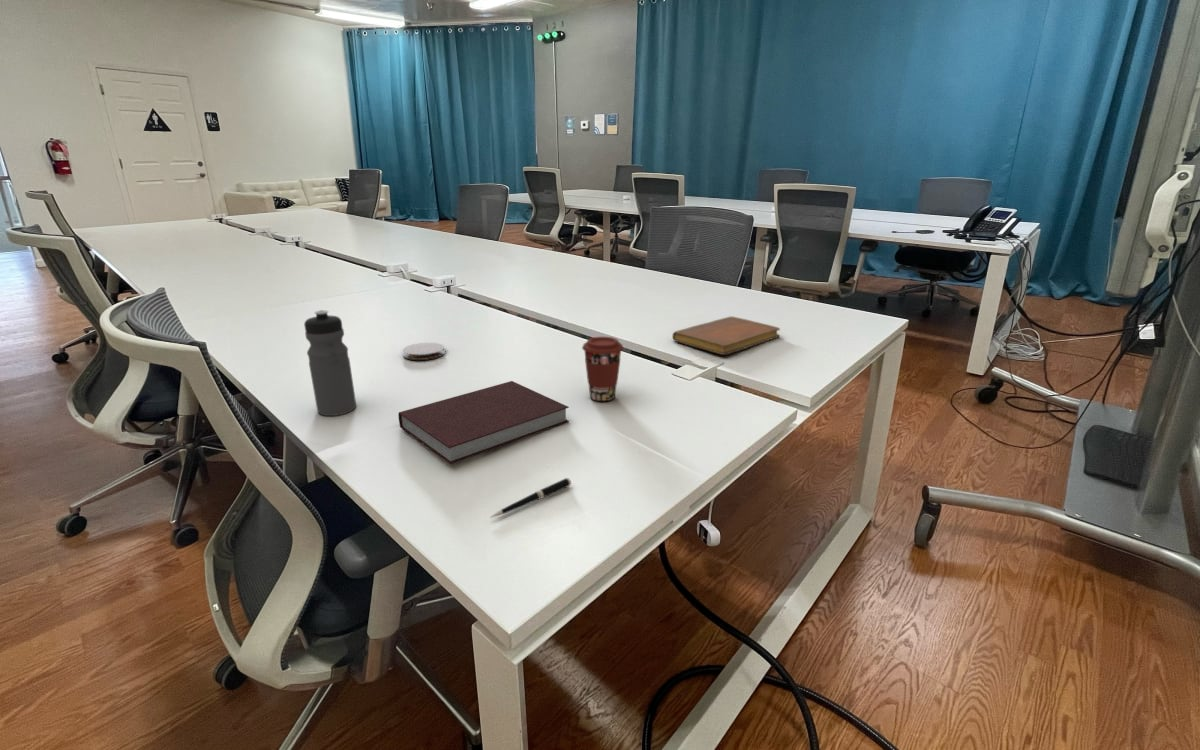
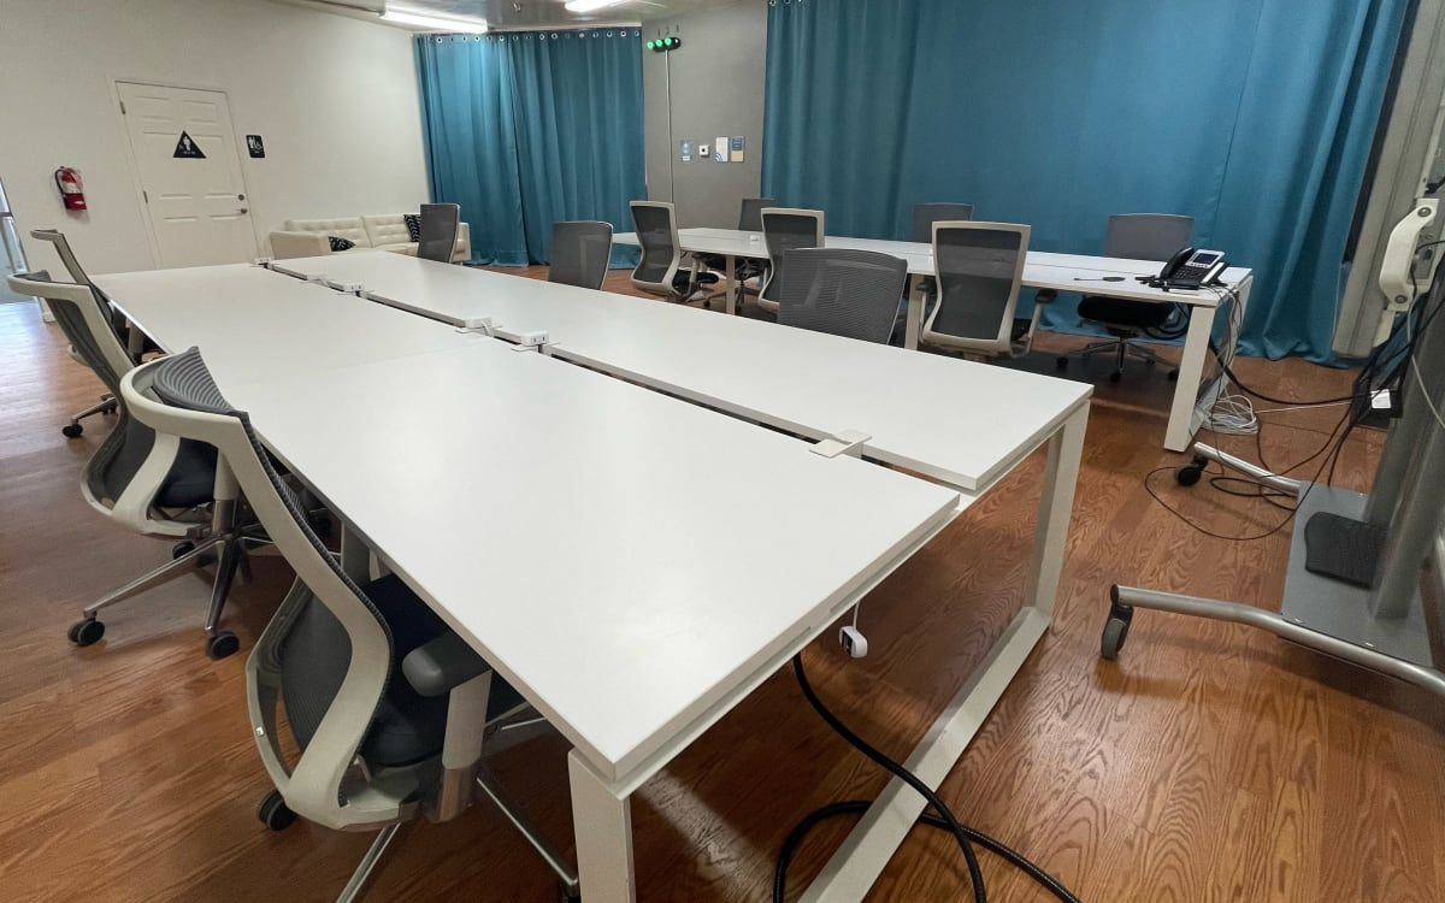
- coffee cup [581,336,624,402]
- pen [489,477,572,519]
- notebook [672,315,781,356]
- notebook [397,380,570,465]
- coaster [402,342,446,361]
- water bottle [303,309,357,417]
